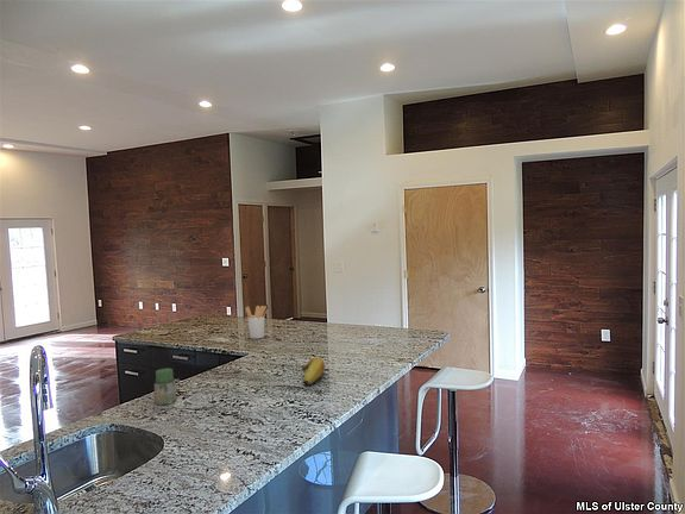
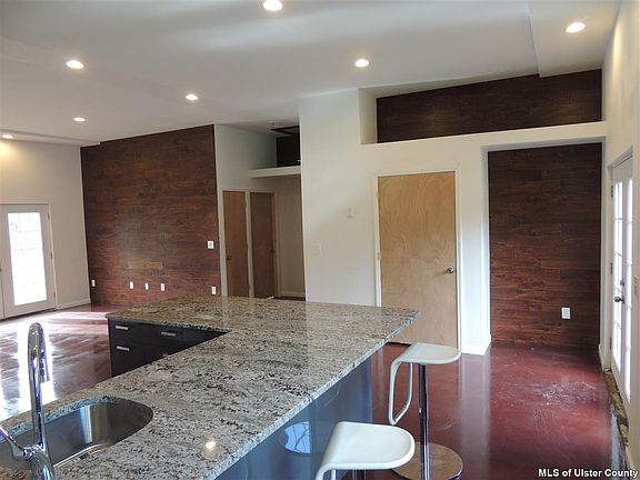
- jar [153,368,177,407]
- utensil holder [244,305,269,340]
- fruit [301,356,326,387]
